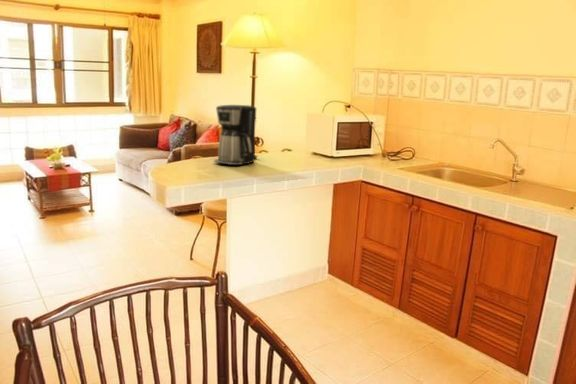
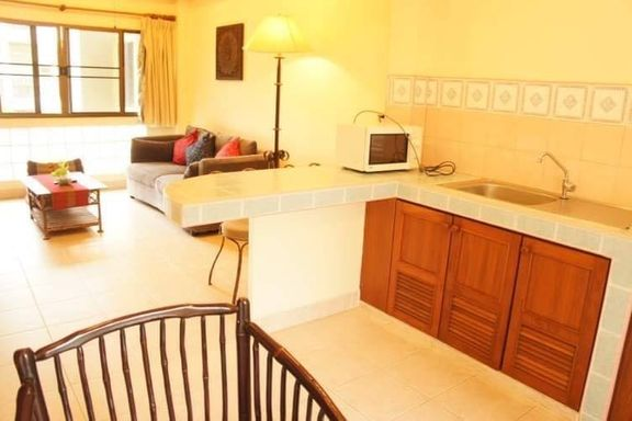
- coffee maker [213,104,259,166]
